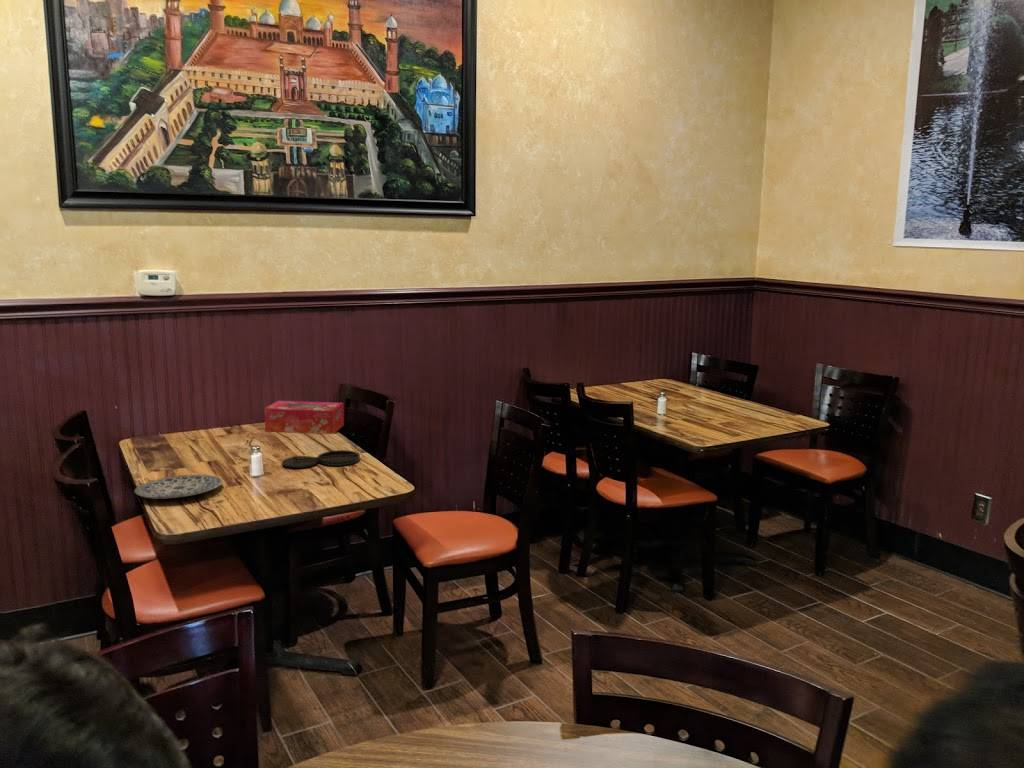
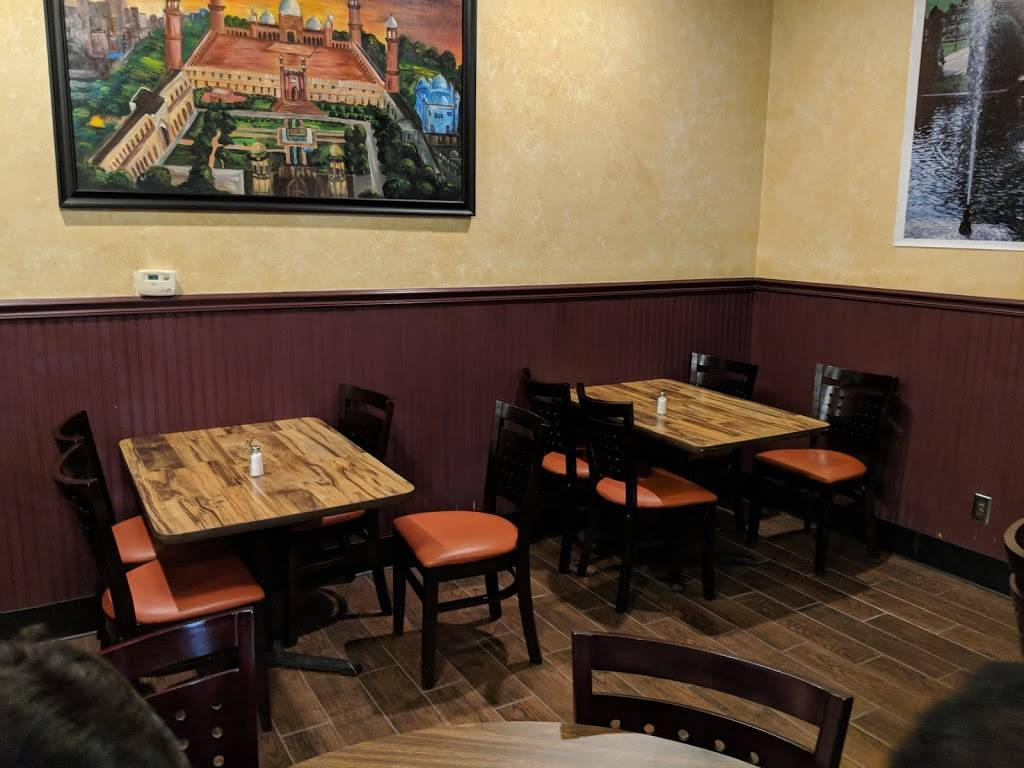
- plate [281,449,361,469]
- tissue box [263,400,345,435]
- plate [133,474,223,500]
